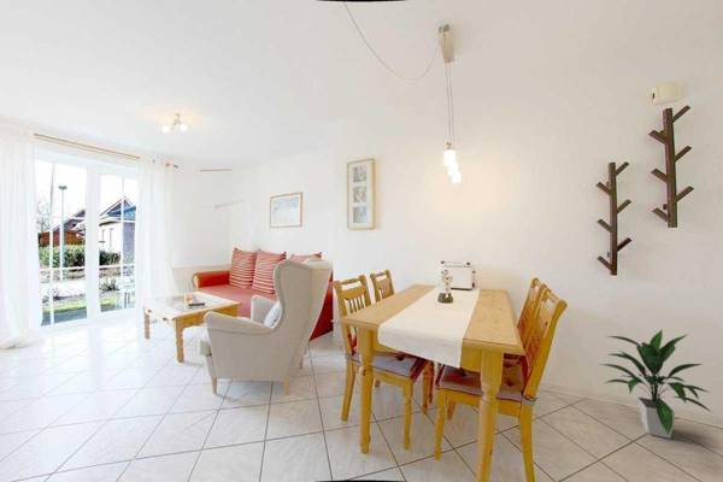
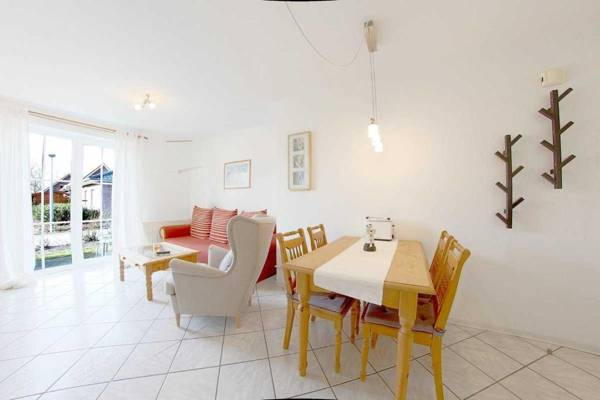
- indoor plant [598,328,715,440]
